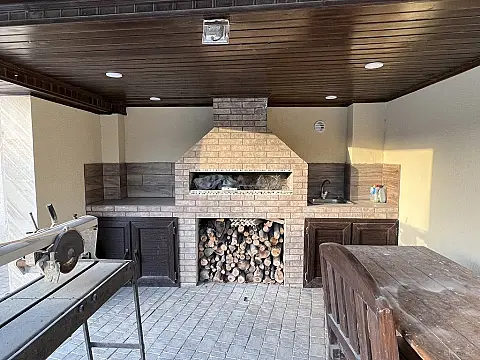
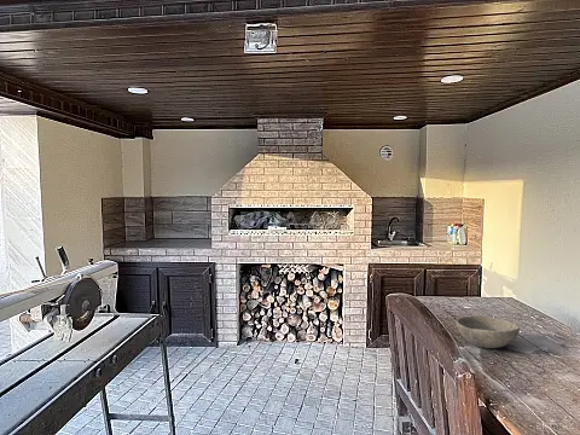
+ bowl [456,315,521,349]
